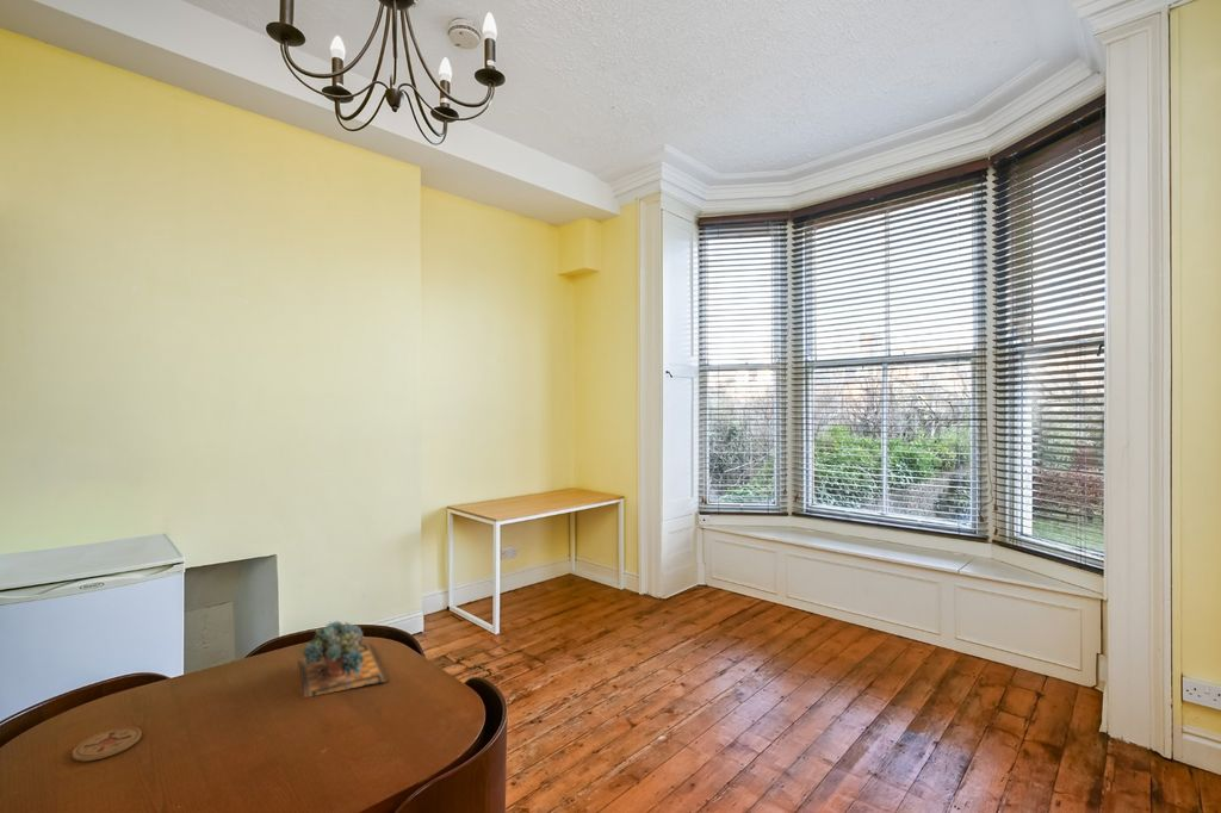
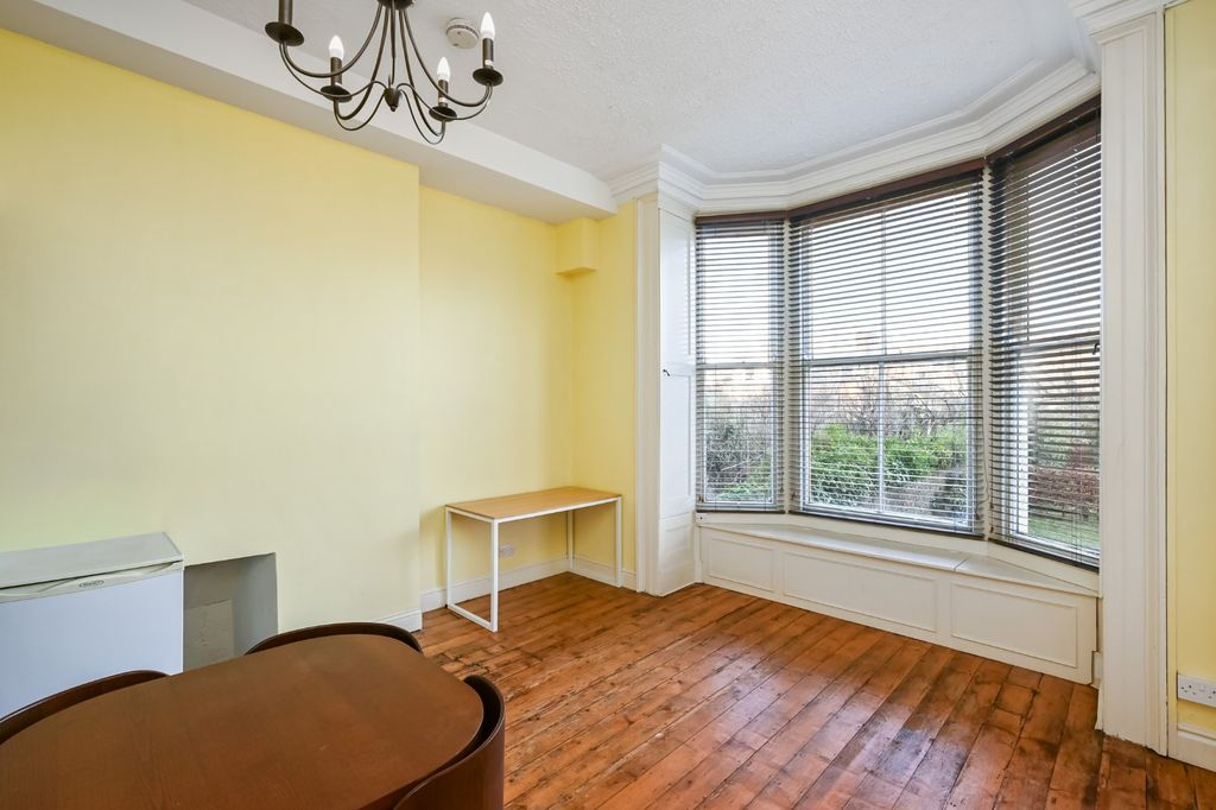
- coaster [72,726,143,762]
- succulent plant [298,620,390,699]
